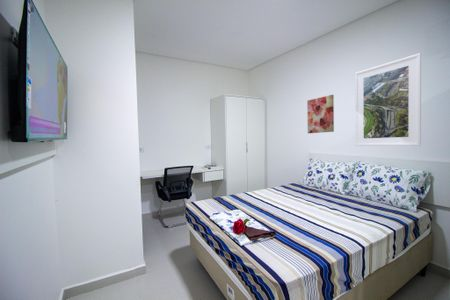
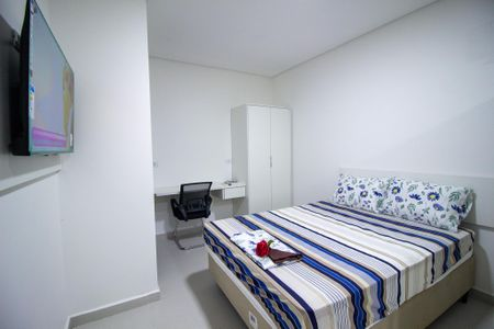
- wall art [306,94,335,134]
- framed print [354,52,422,147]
